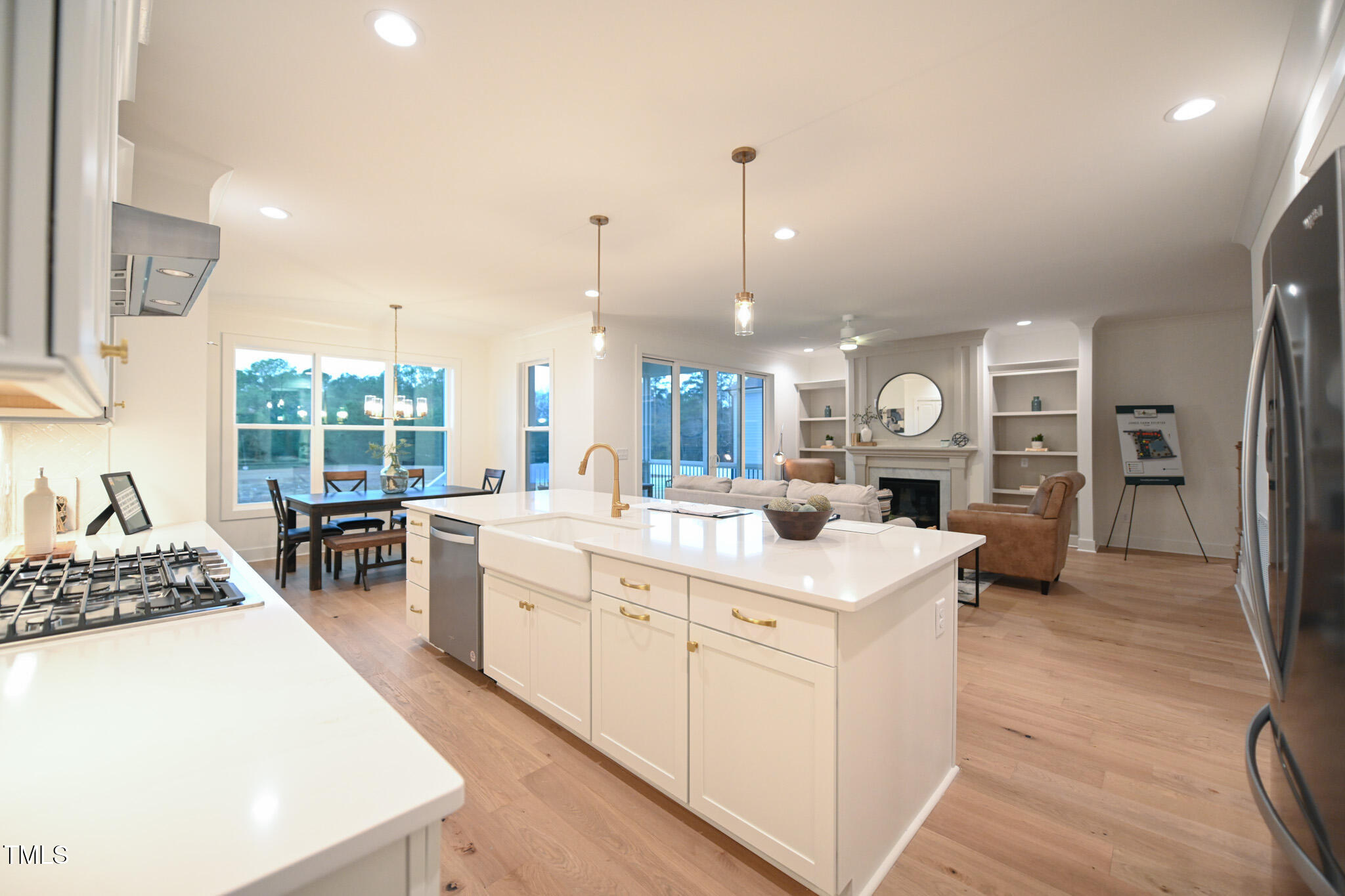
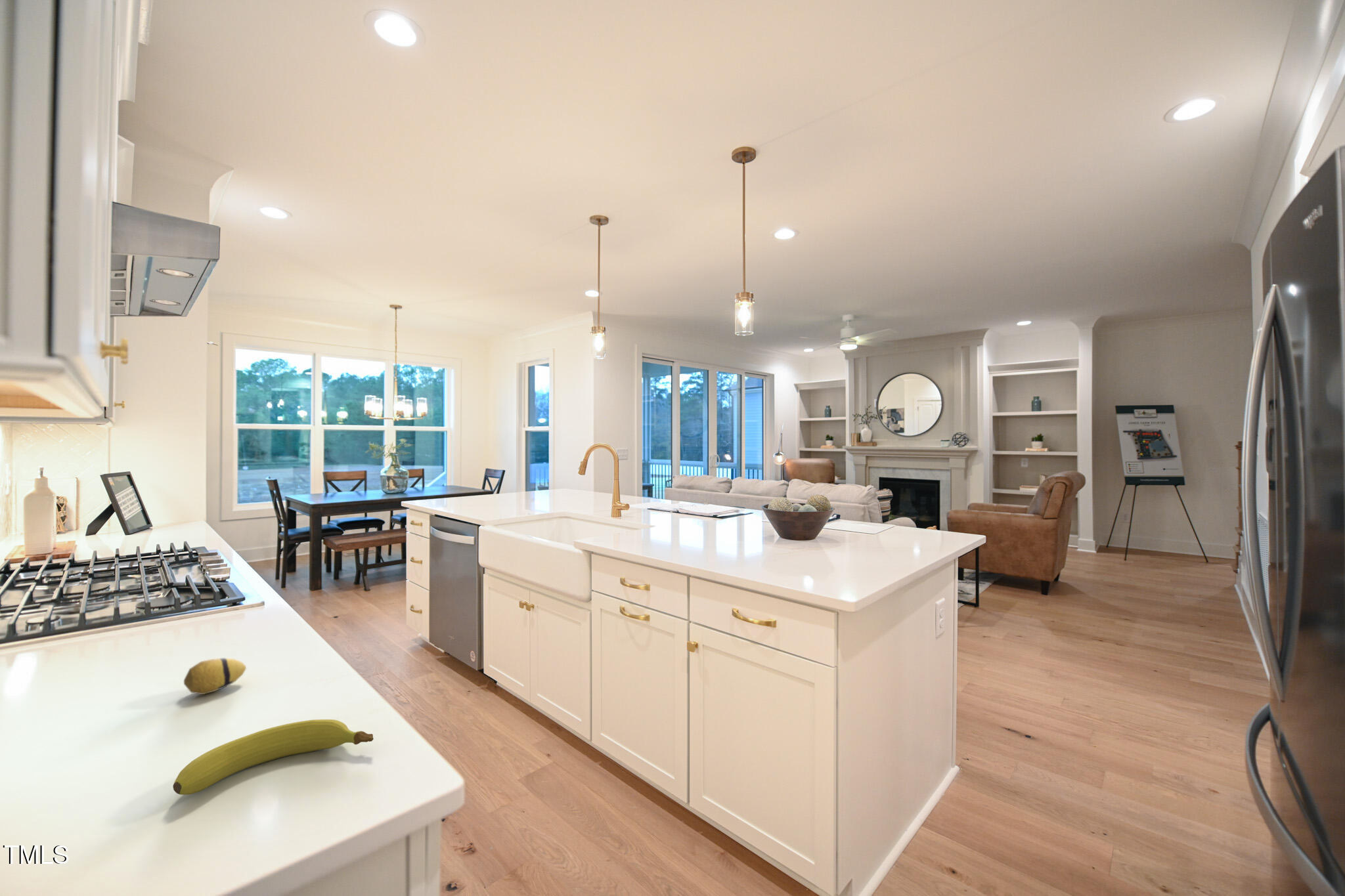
+ fruit [173,719,374,796]
+ decorative egg [183,658,247,695]
